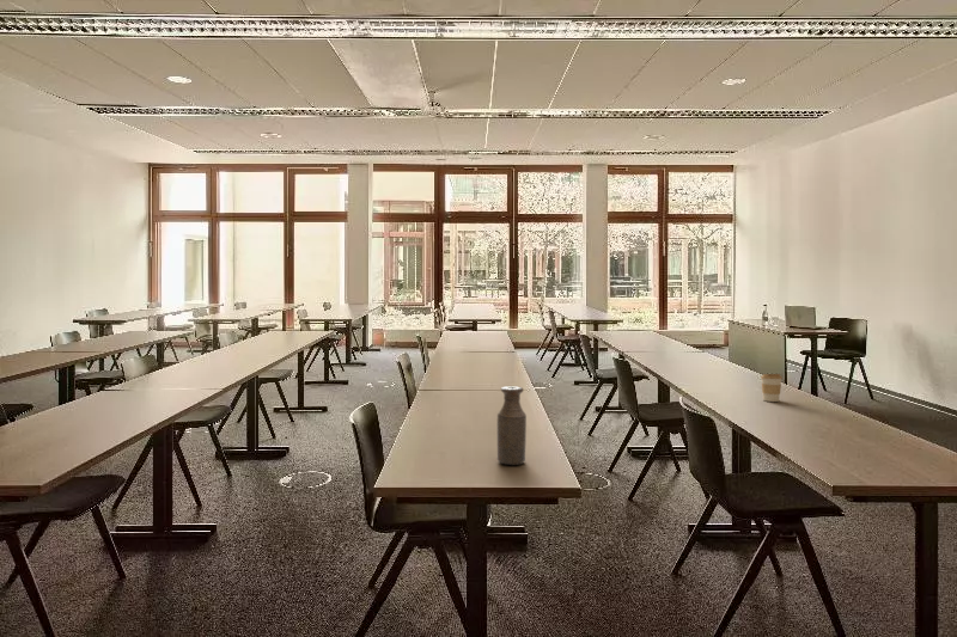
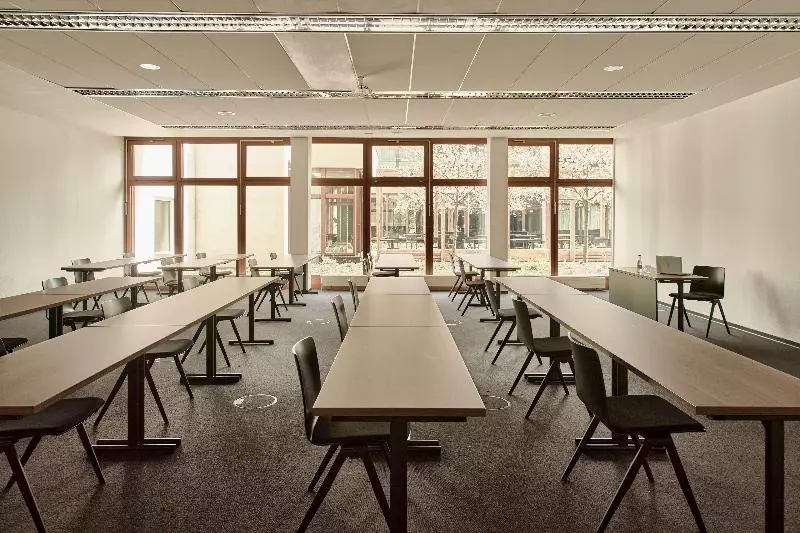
- coffee cup [760,373,784,403]
- bottle [496,385,528,466]
